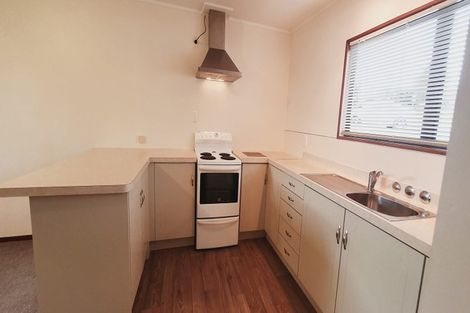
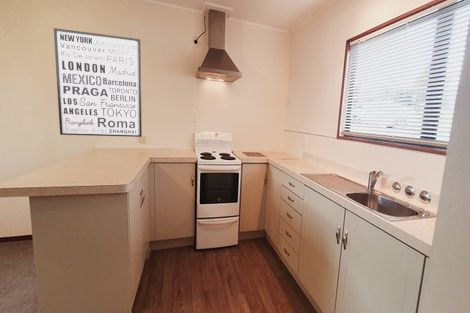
+ wall art [53,27,143,138]
